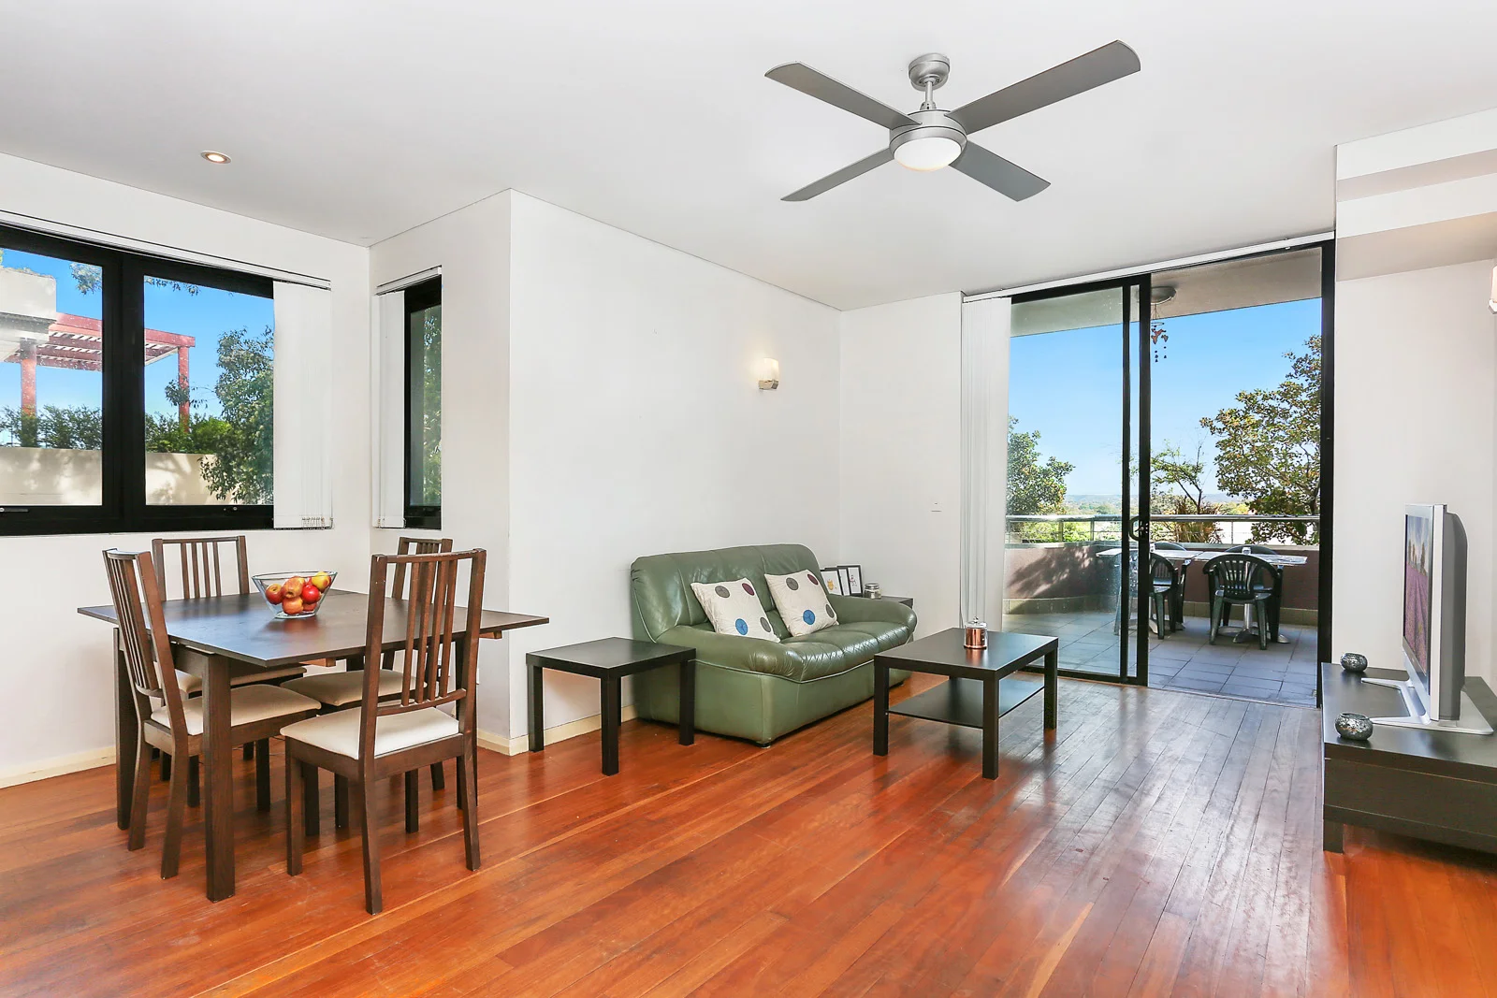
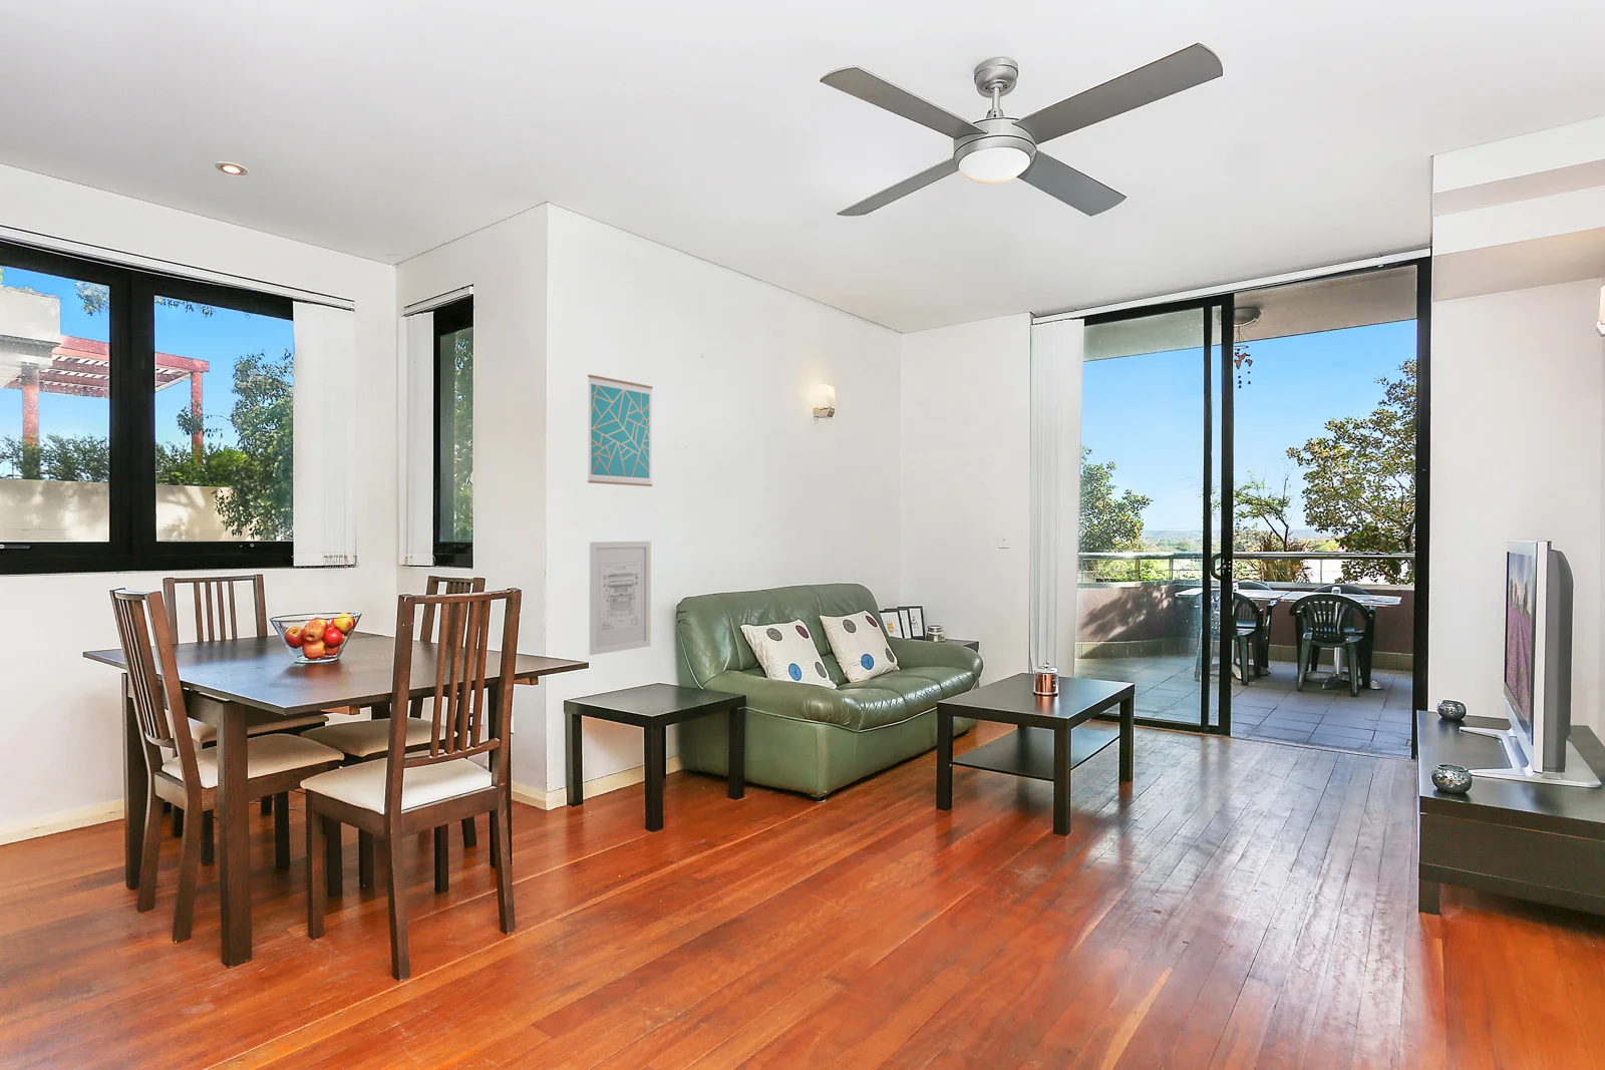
+ wall art [589,541,652,656]
+ wall art [586,374,654,487]
